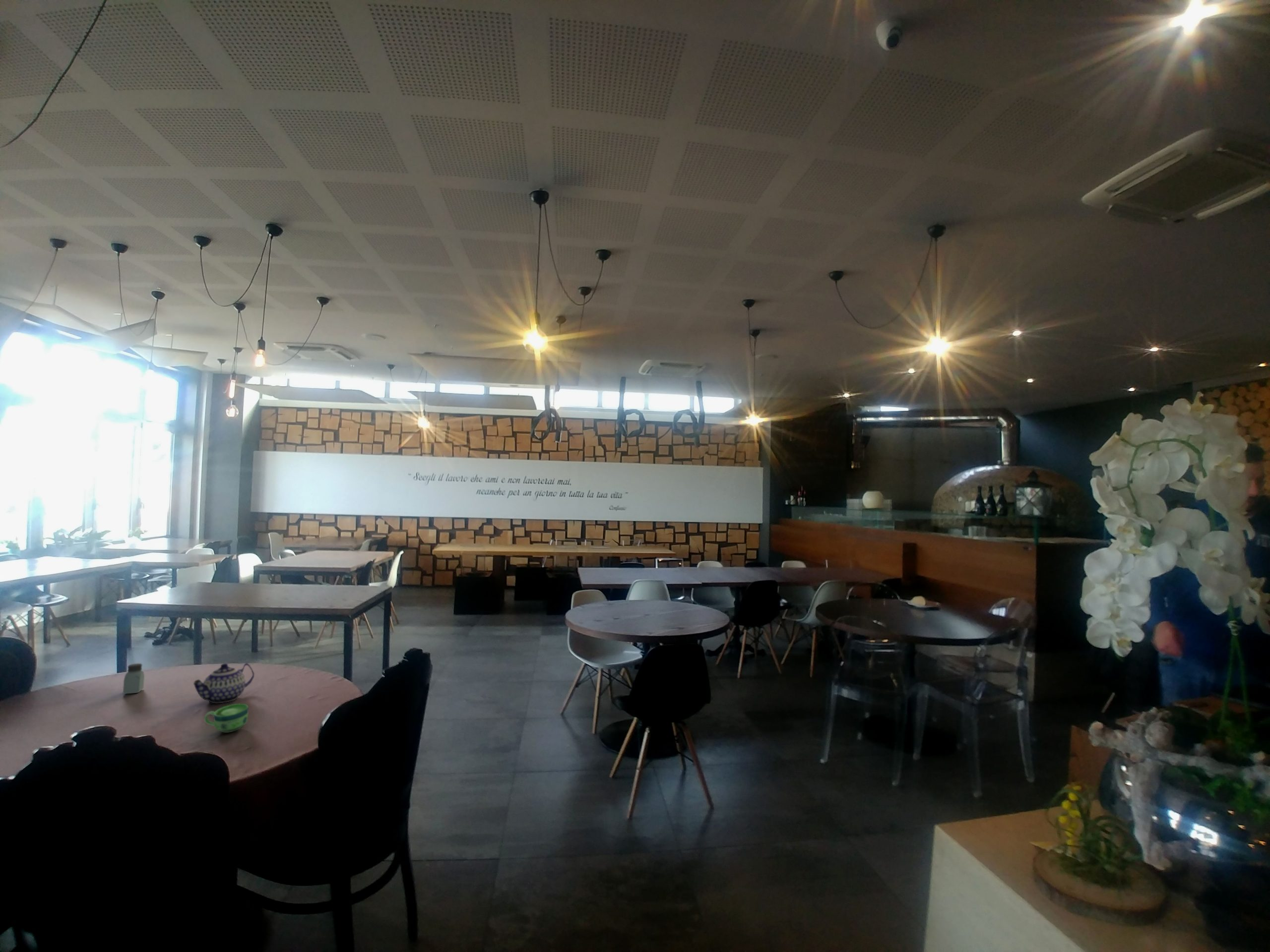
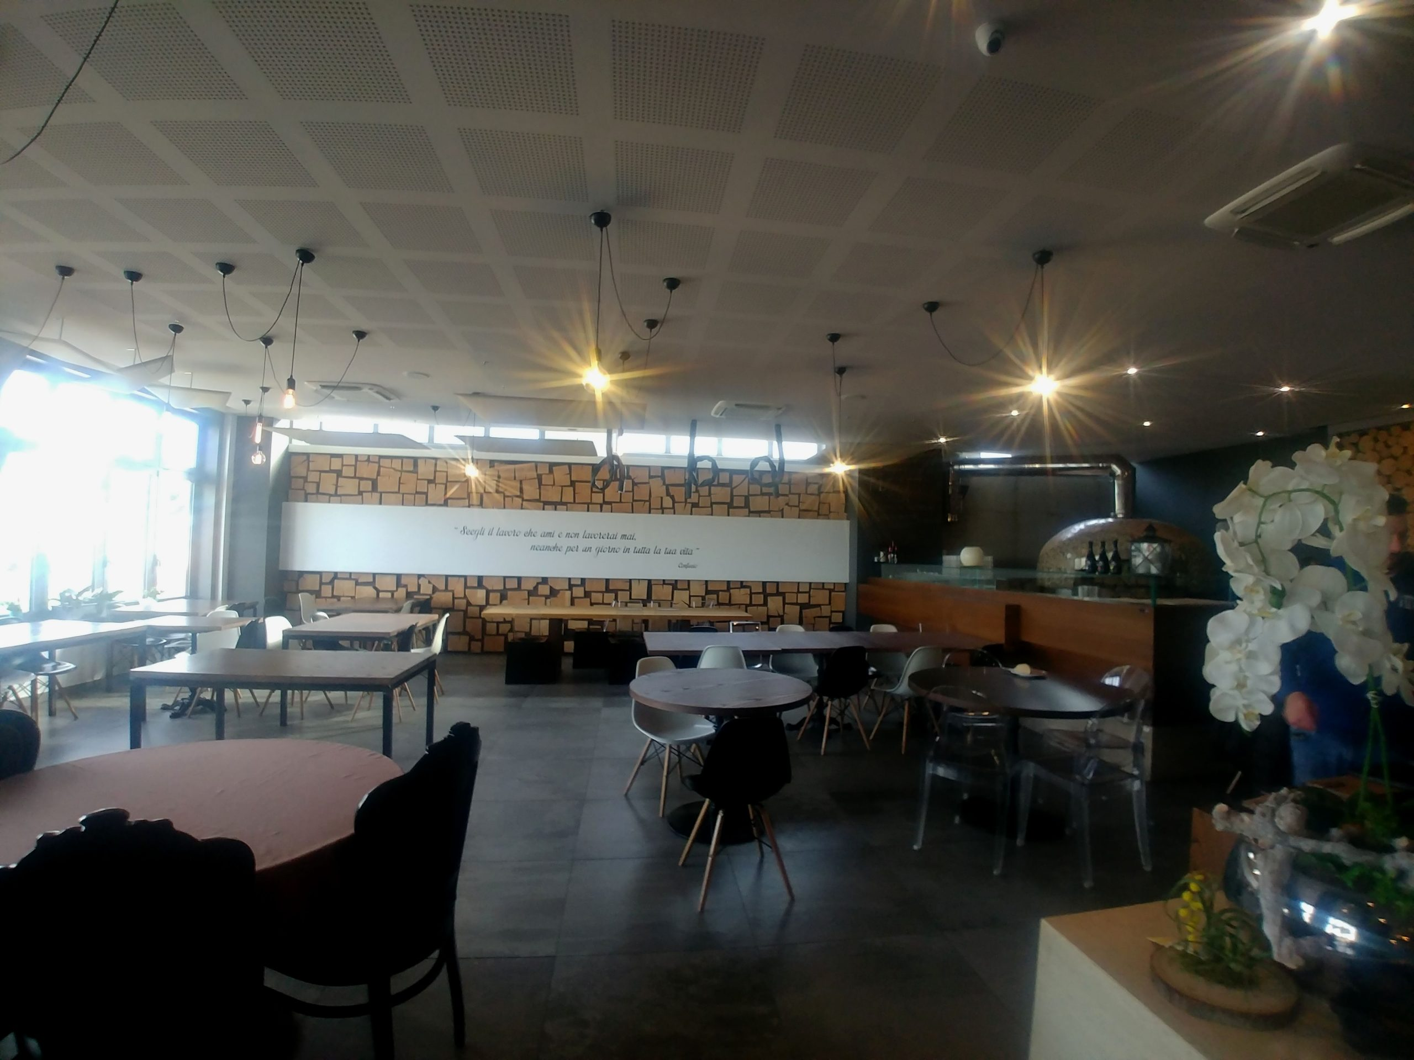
- cup [203,703,249,733]
- saltshaker [123,663,145,695]
- teapot [193,662,254,704]
